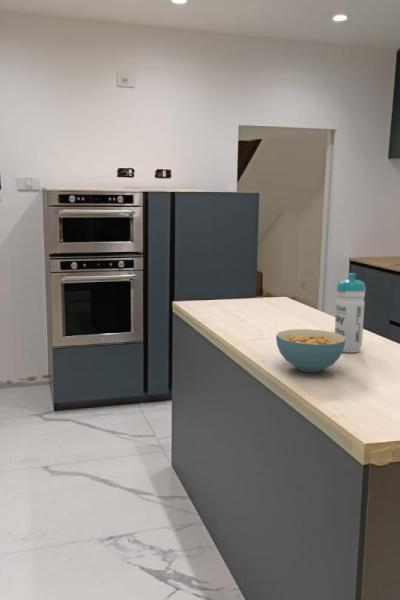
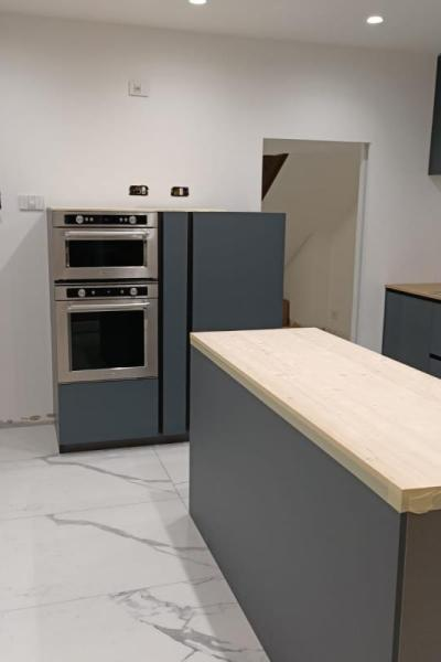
- water bottle [334,272,367,354]
- cereal bowl [275,328,346,373]
